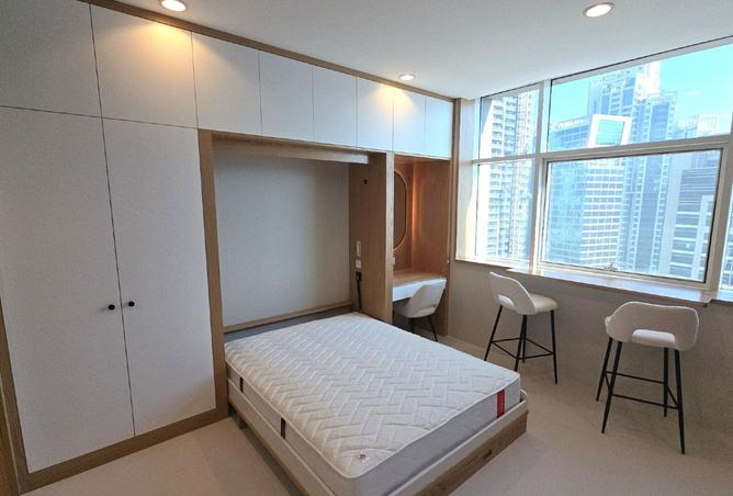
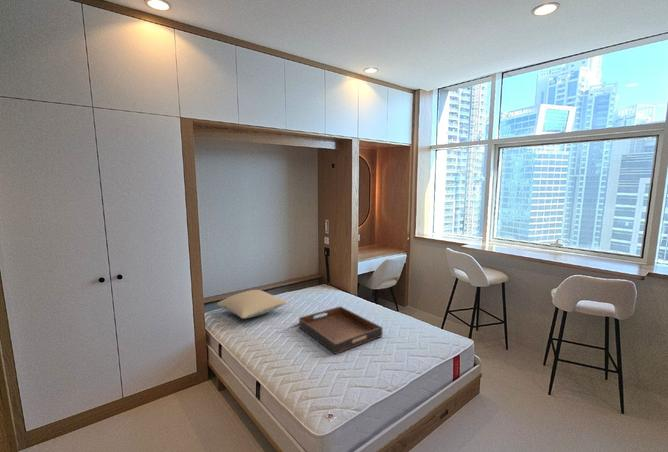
+ serving tray [298,305,384,355]
+ pillow [216,289,288,320]
